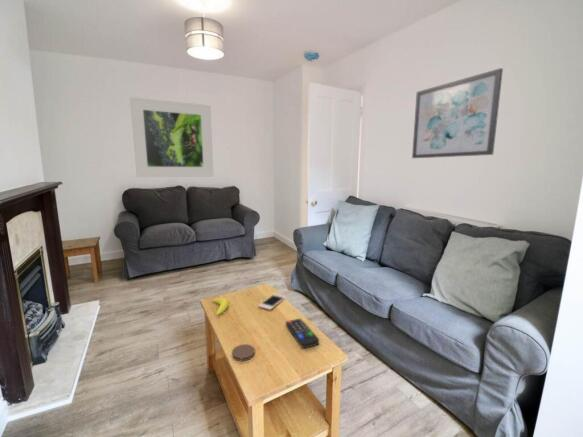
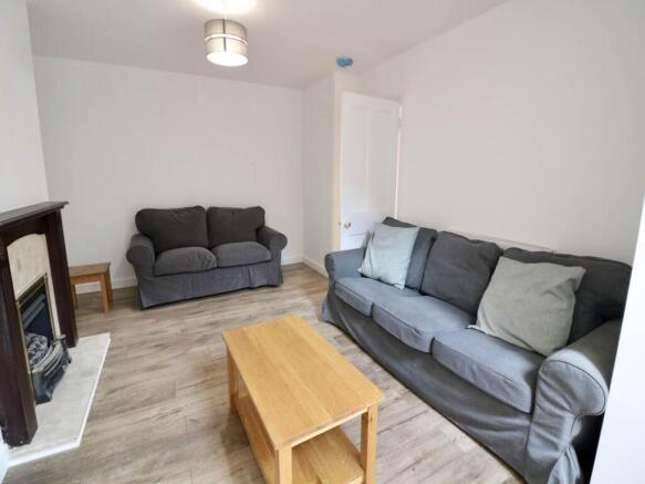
- coaster [231,343,256,362]
- cell phone [257,293,287,311]
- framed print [129,96,214,178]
- wall art [411,67,504,159]
- banana [211,297,229,316]
- remote control [285,318,320,349]
